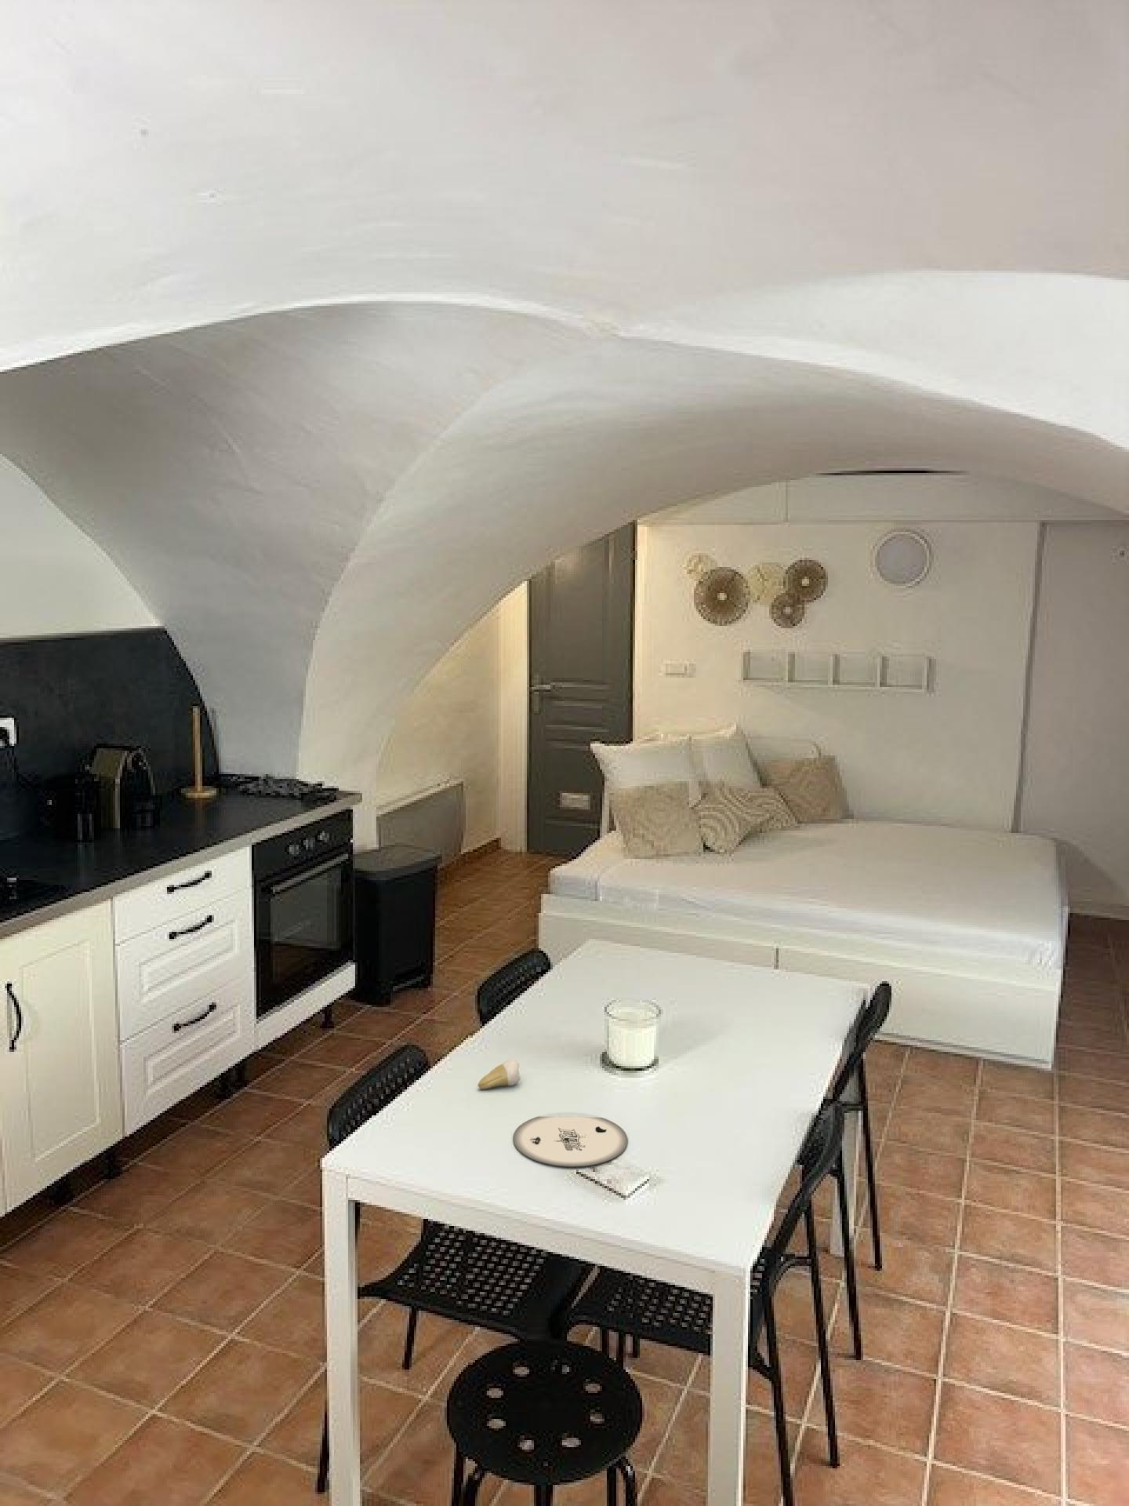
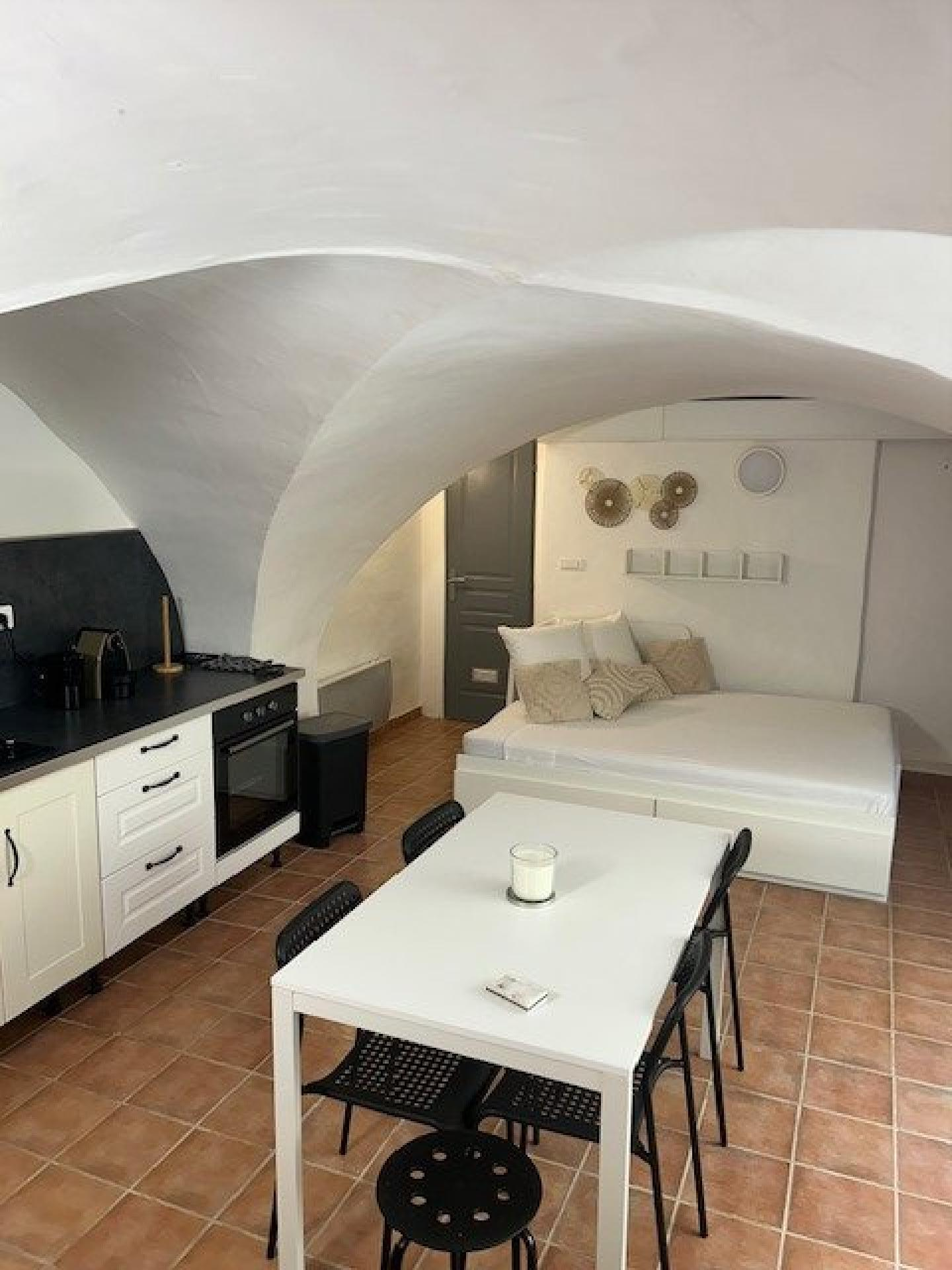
- tooth [478,1059,522,1090]
- plate [512,1116,629,1167]
